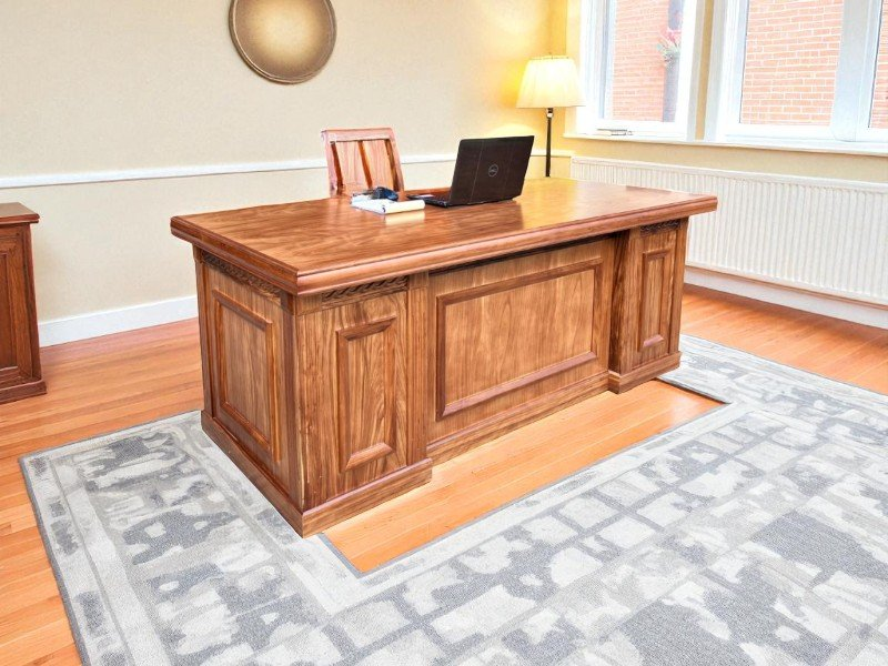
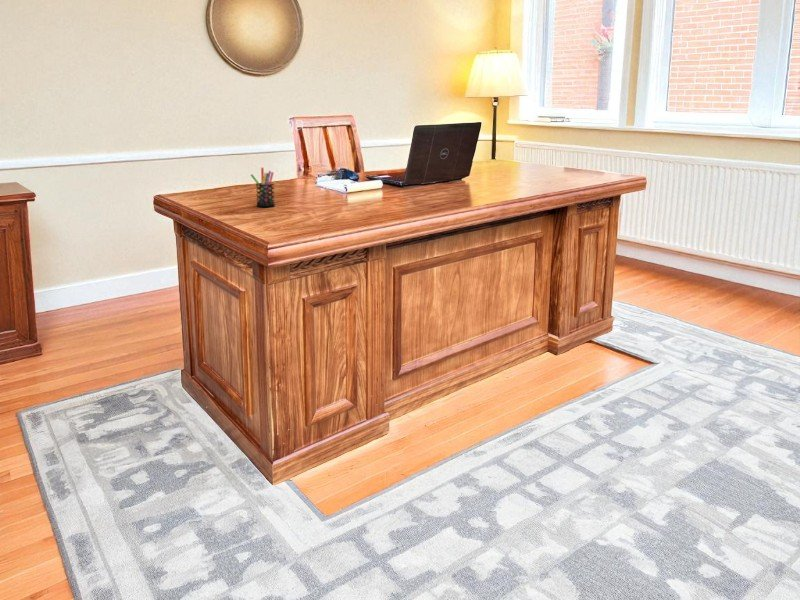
+ pen holder [250,167,276,208]
